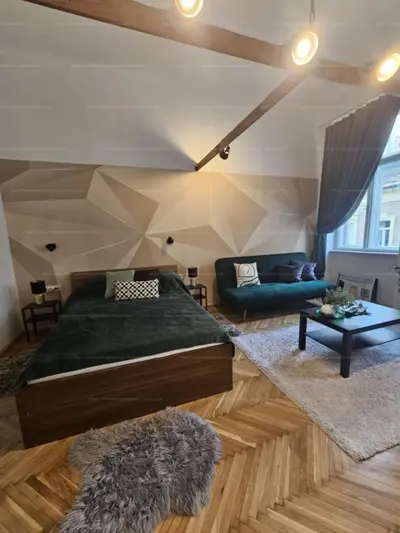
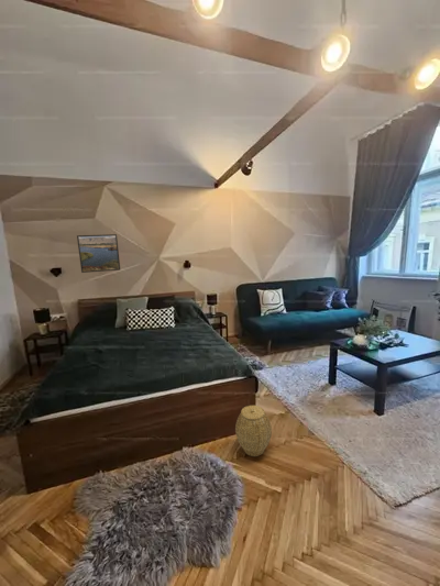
+ woven basket [234,405,273,457]
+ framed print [76,233,121,274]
